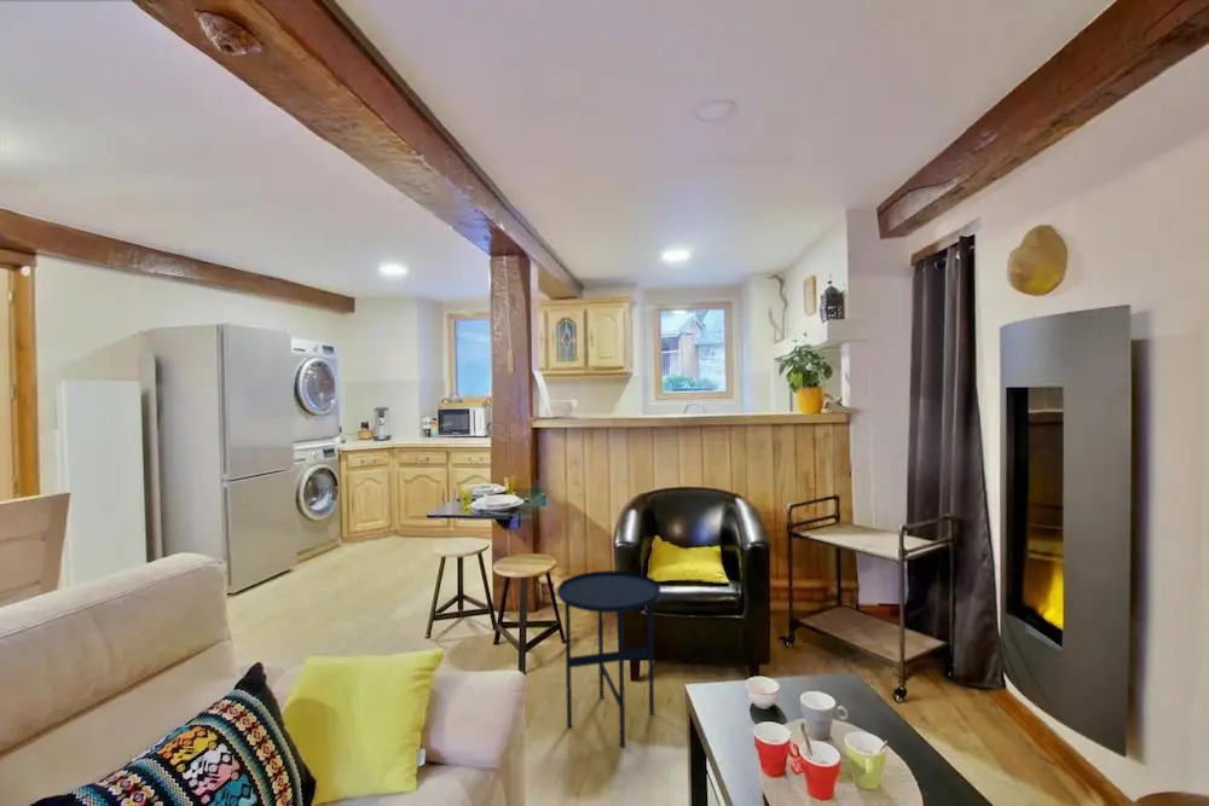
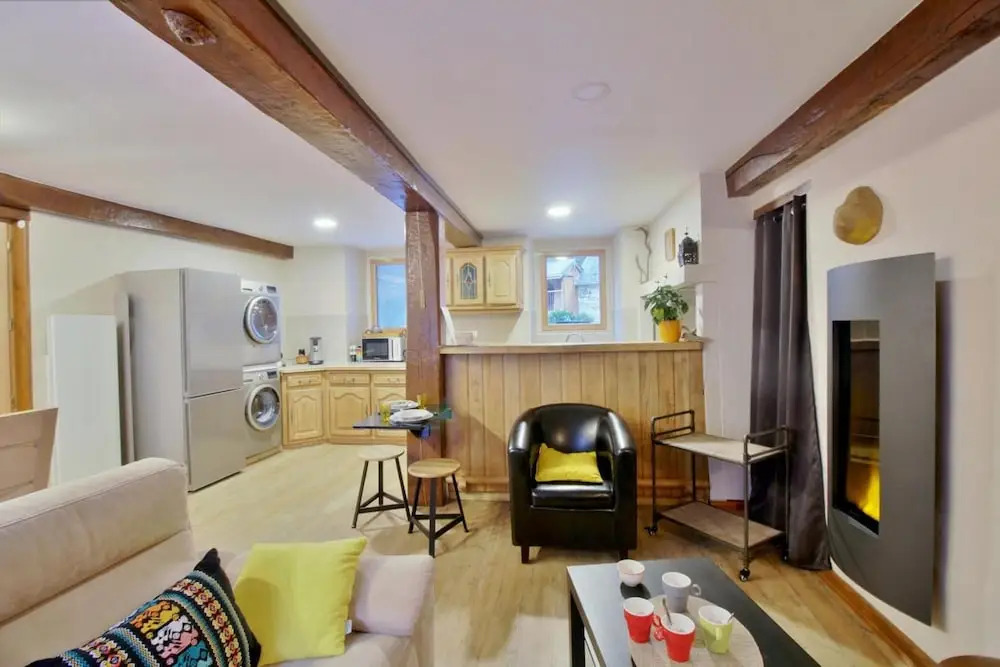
- side table [556,569,661,748]
